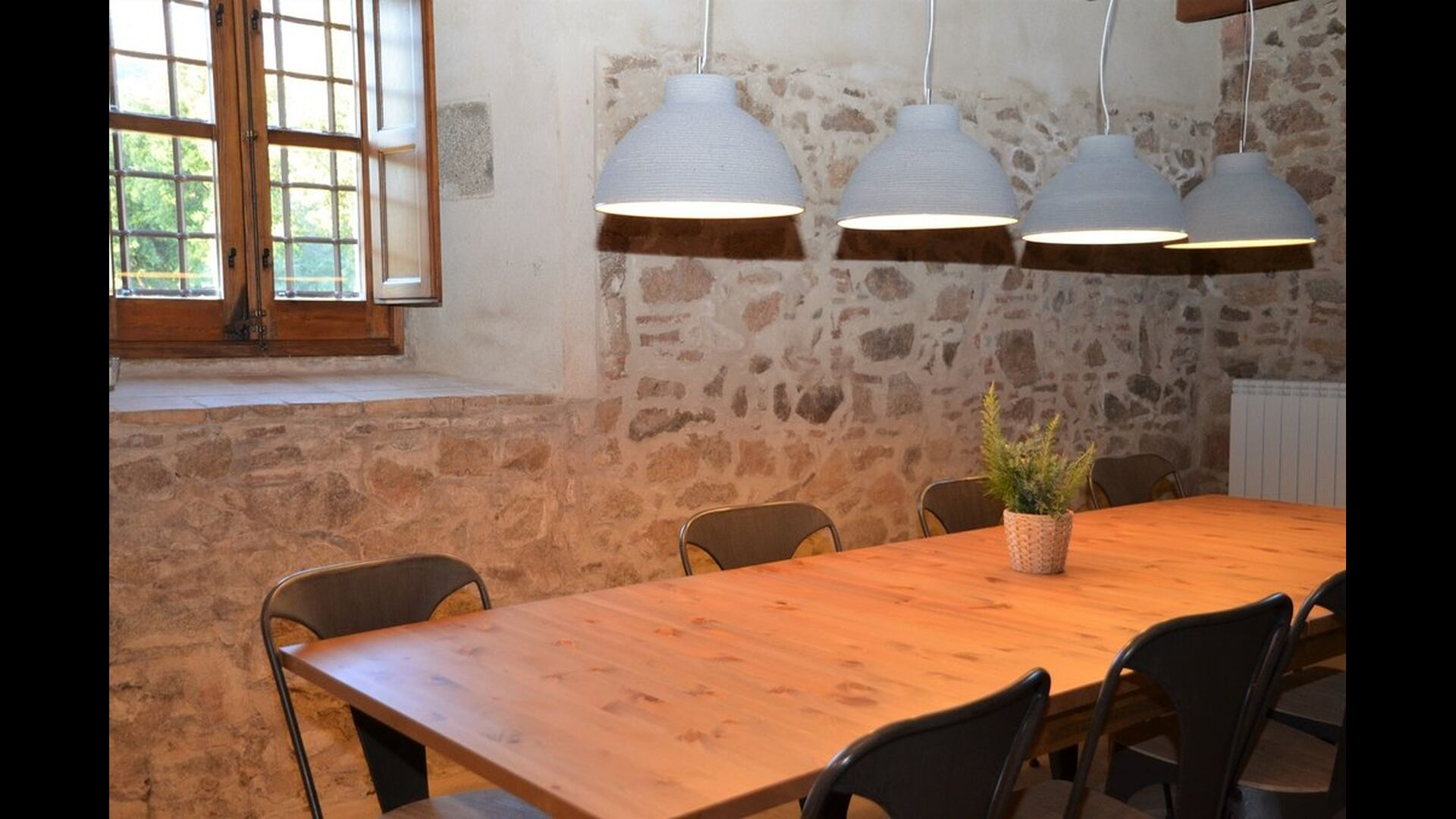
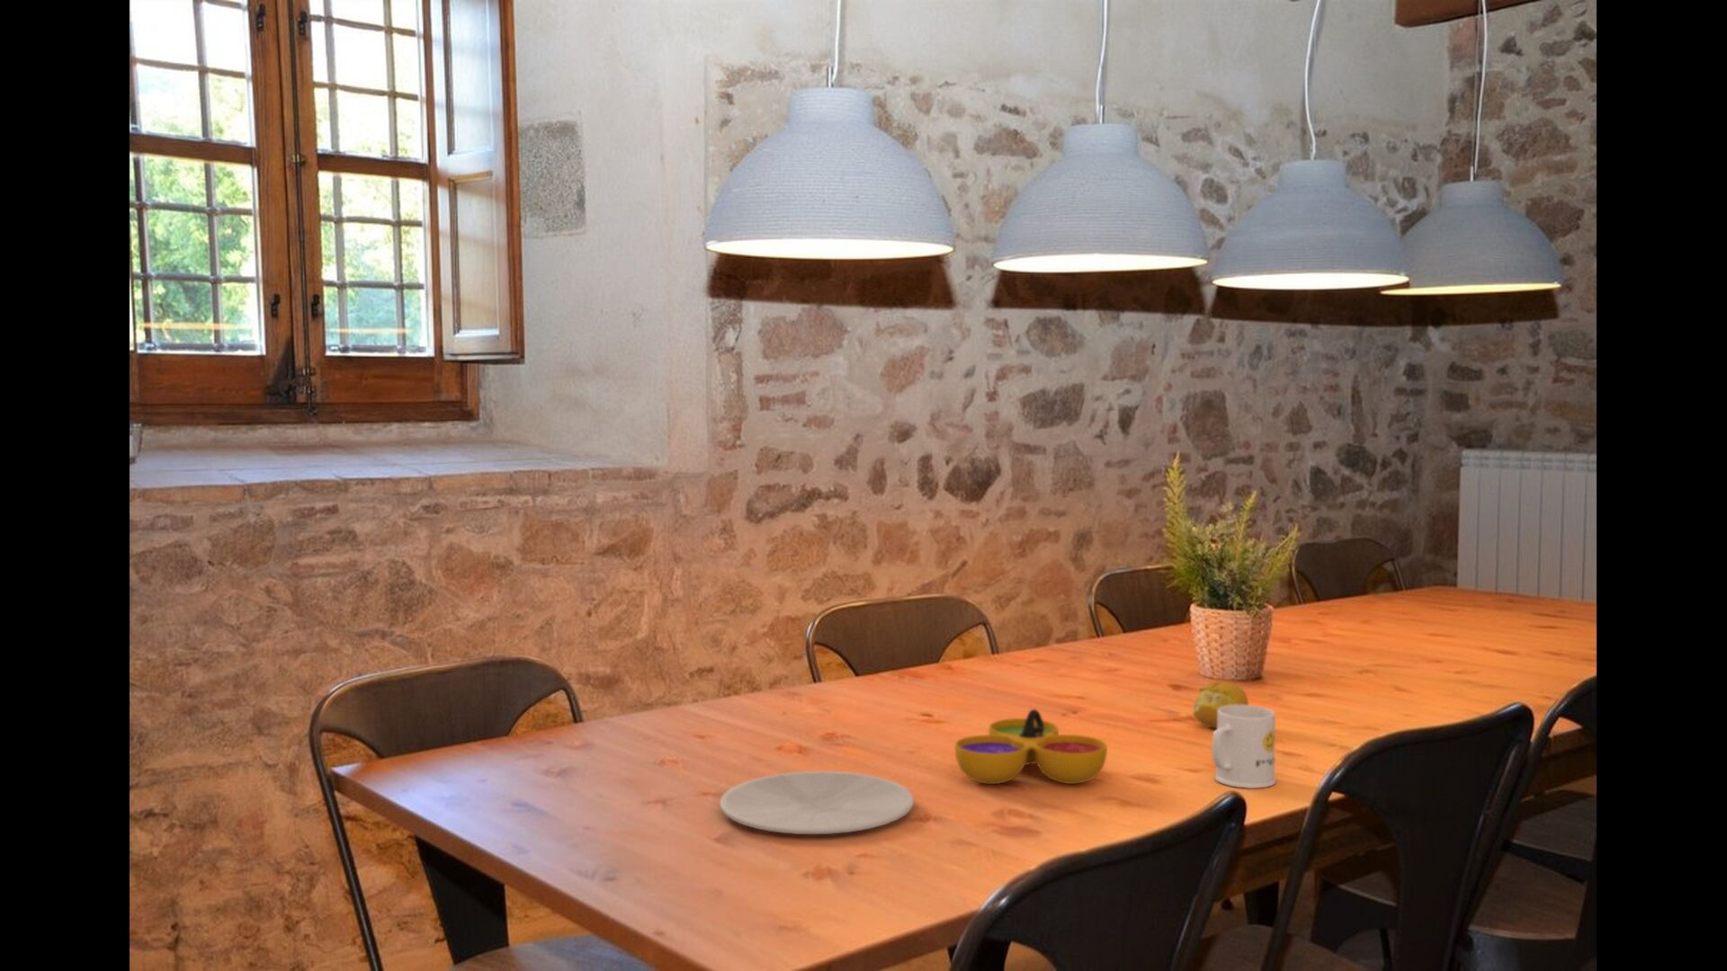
+ decorative bowl [955,709,1108,785]
+ plate [719,771,915,835]
+ mug [1211,705,1276,790]
+ fruit [1192,679,1249,729]
